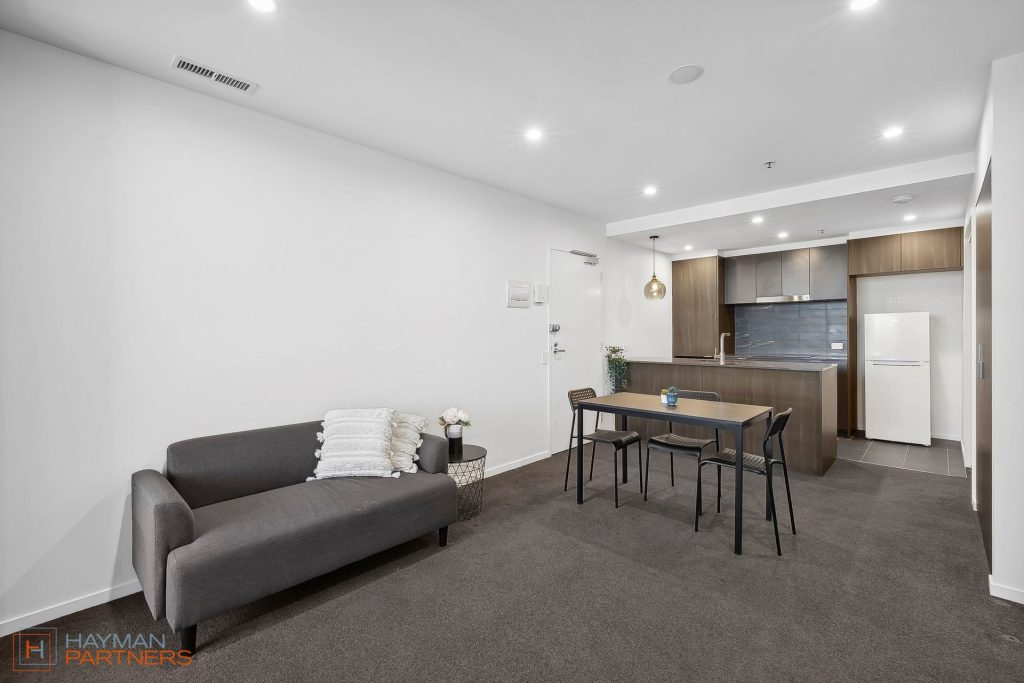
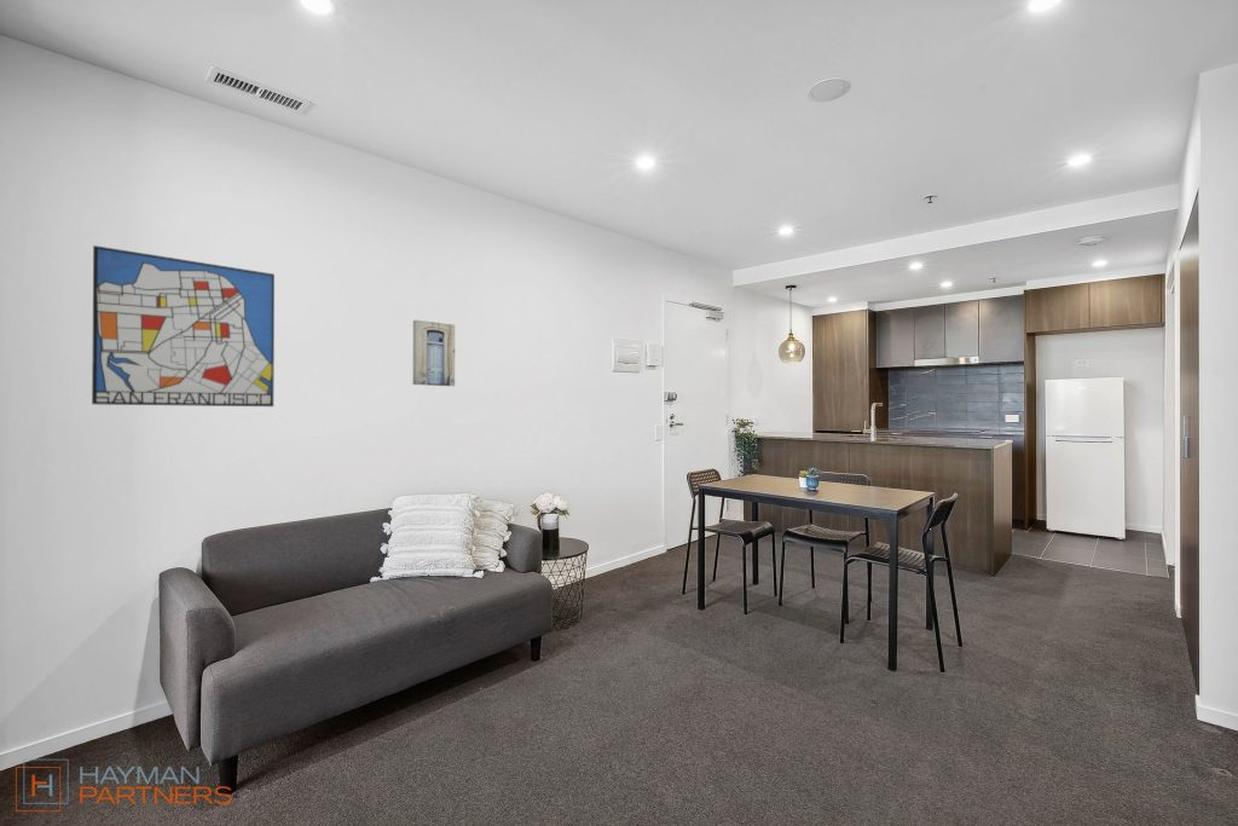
+ wall art [91,244,276,408]
+ wall art [412,319,456,387]
